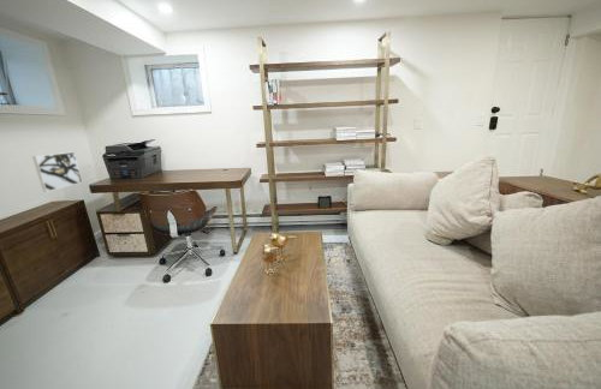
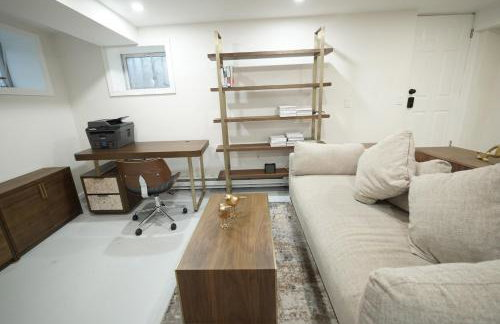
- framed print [31,151,83,193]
